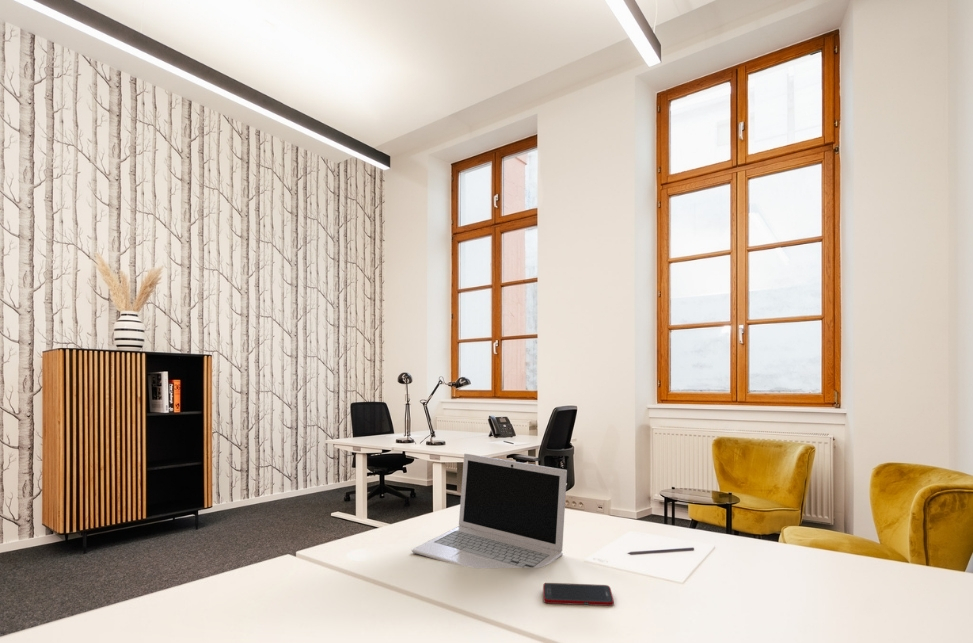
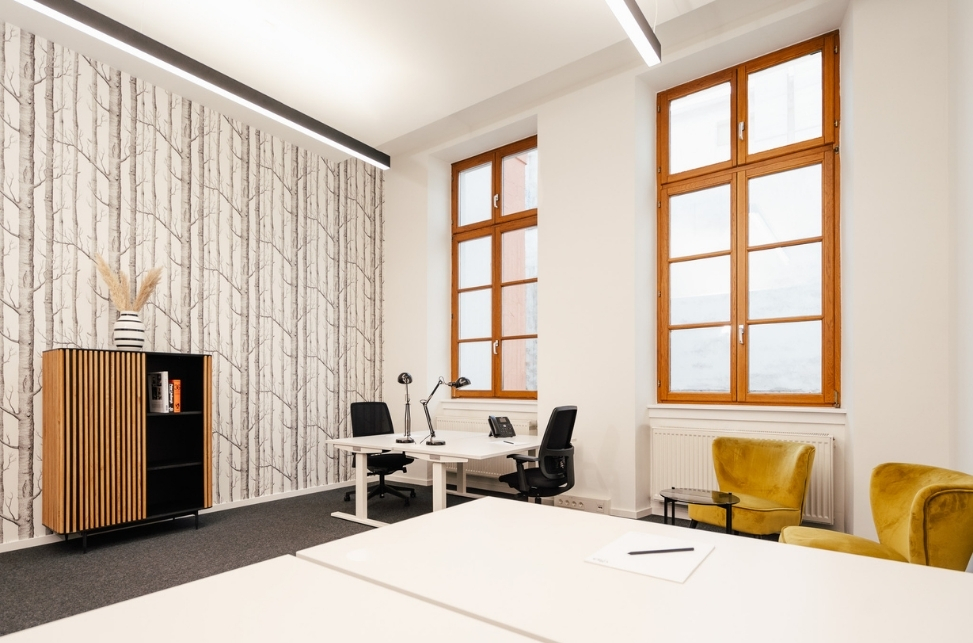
- laptop [411,453,568,569]
- cell phone [542,582,615,607]
